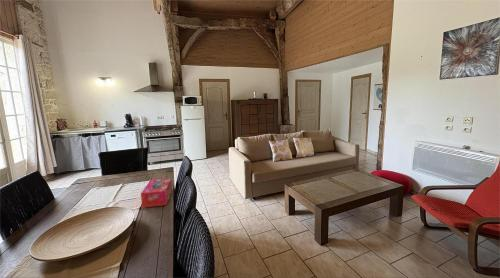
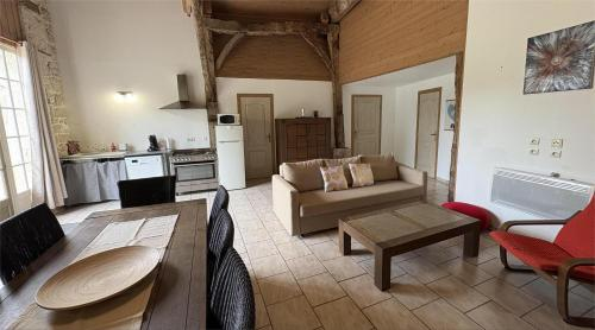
- tissue box [140,177,173,209]
